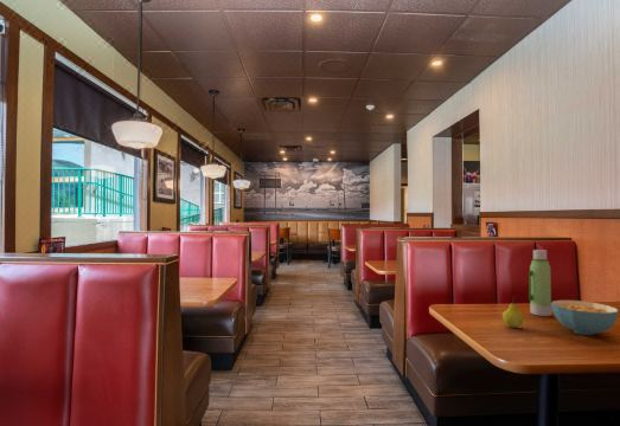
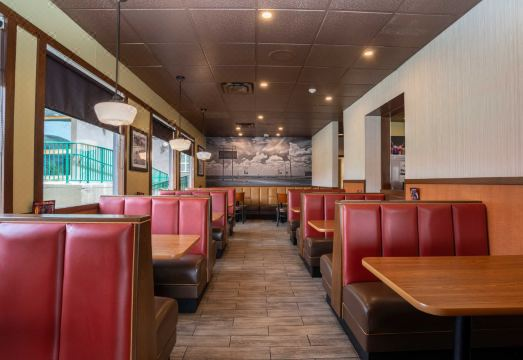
- fruit [501,296,525,329]
- cereal bowl [551,299,619,336]
- water bottle [528,248,552,317]
